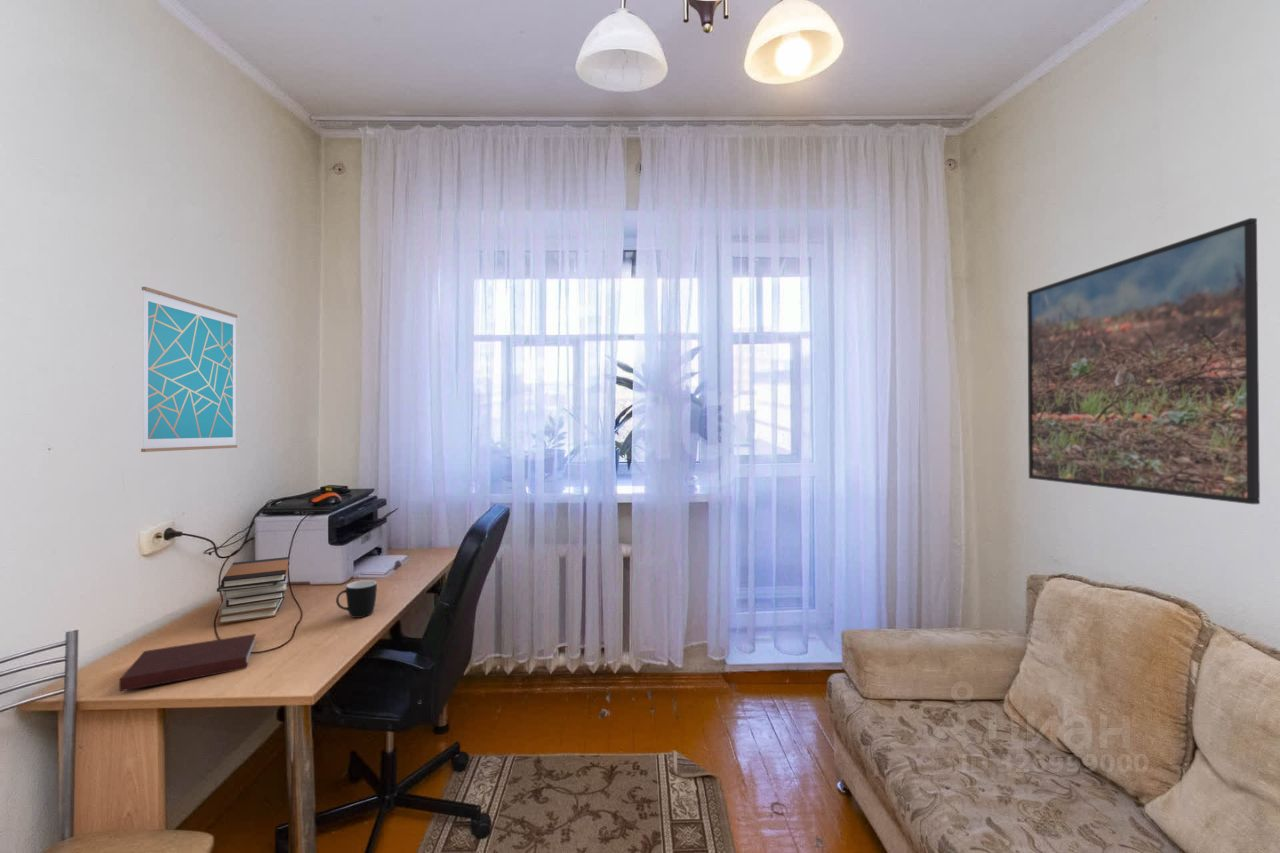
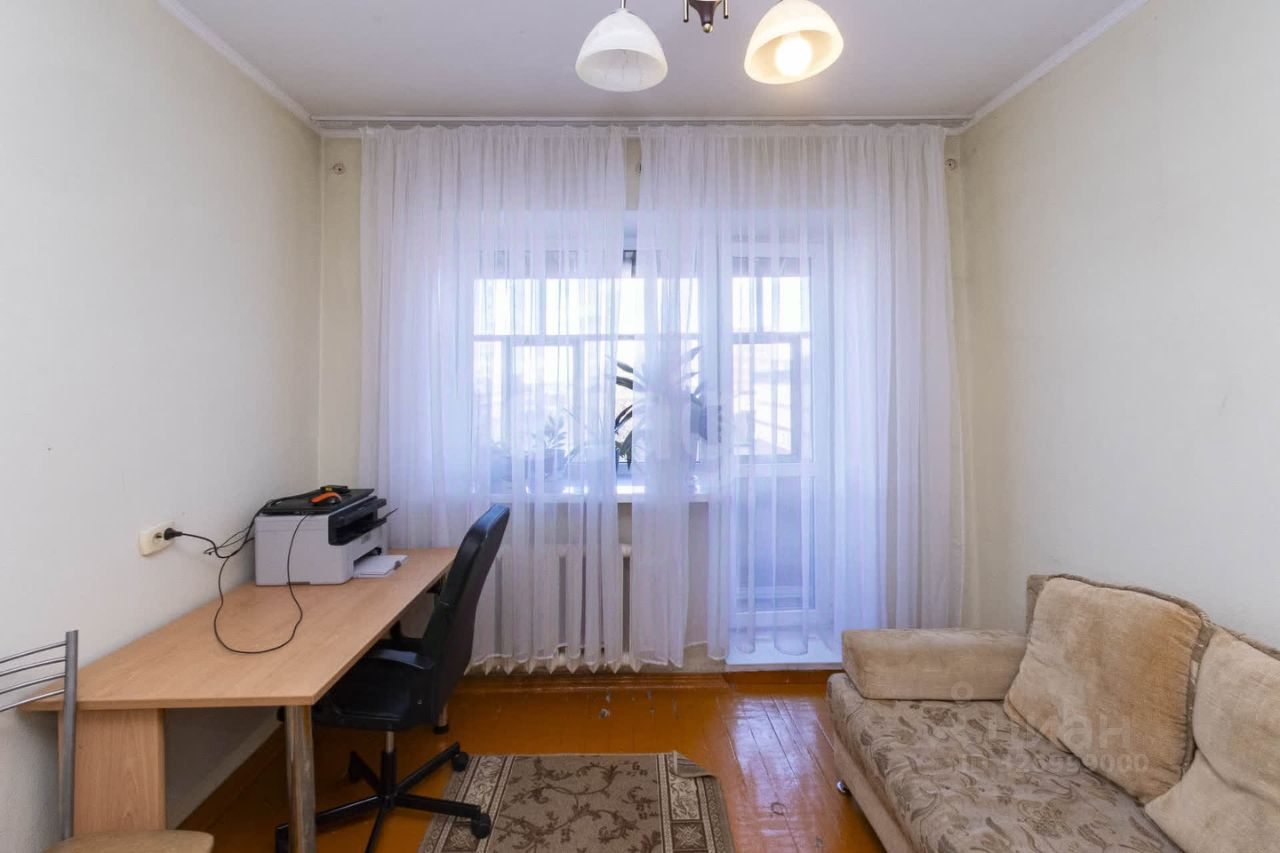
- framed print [1026,217,1261,505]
- notebook [118,633,257,692]
- book stack [216,556,290,625]
- wall art [140,286,238,453]
- mug [335,579,378,619]
